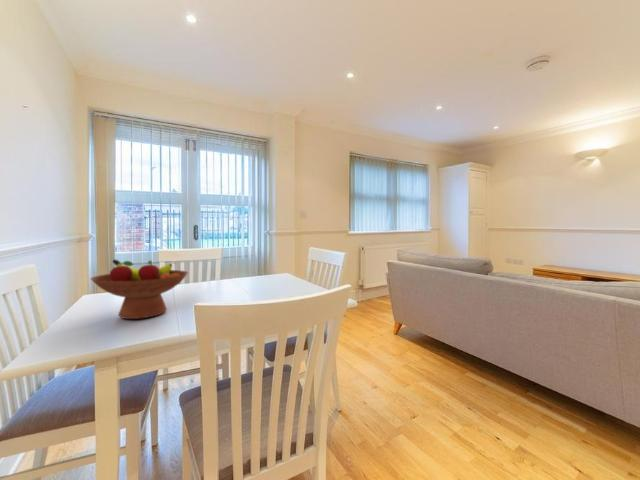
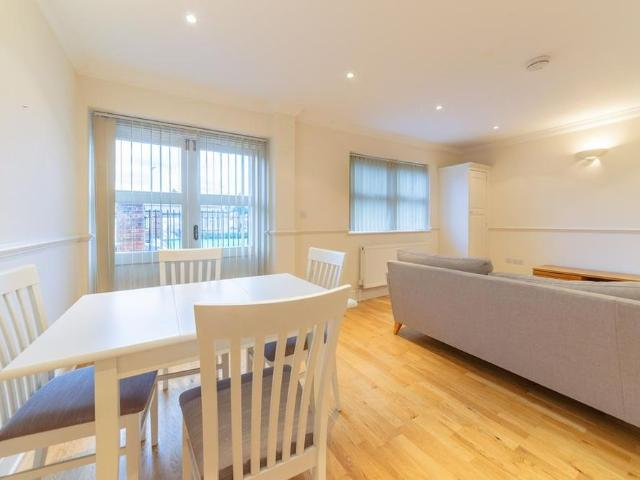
- fruit bowl [90,258,189,320]
